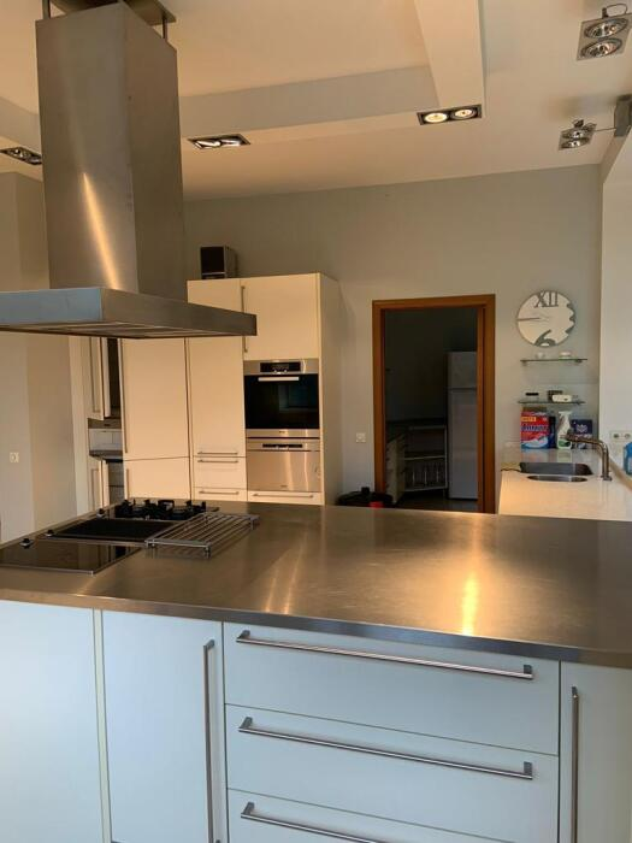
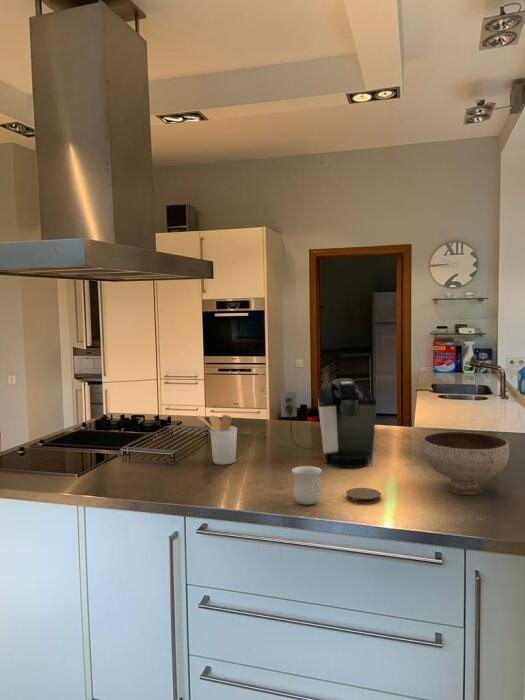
+ mug [291,465,323,506]
+ bowl [422,431,510,496]
+ utensil holder [197,414,238,465]
+ coaster [345,487,382,505]
+ coffee maker [280,378,377,469]
